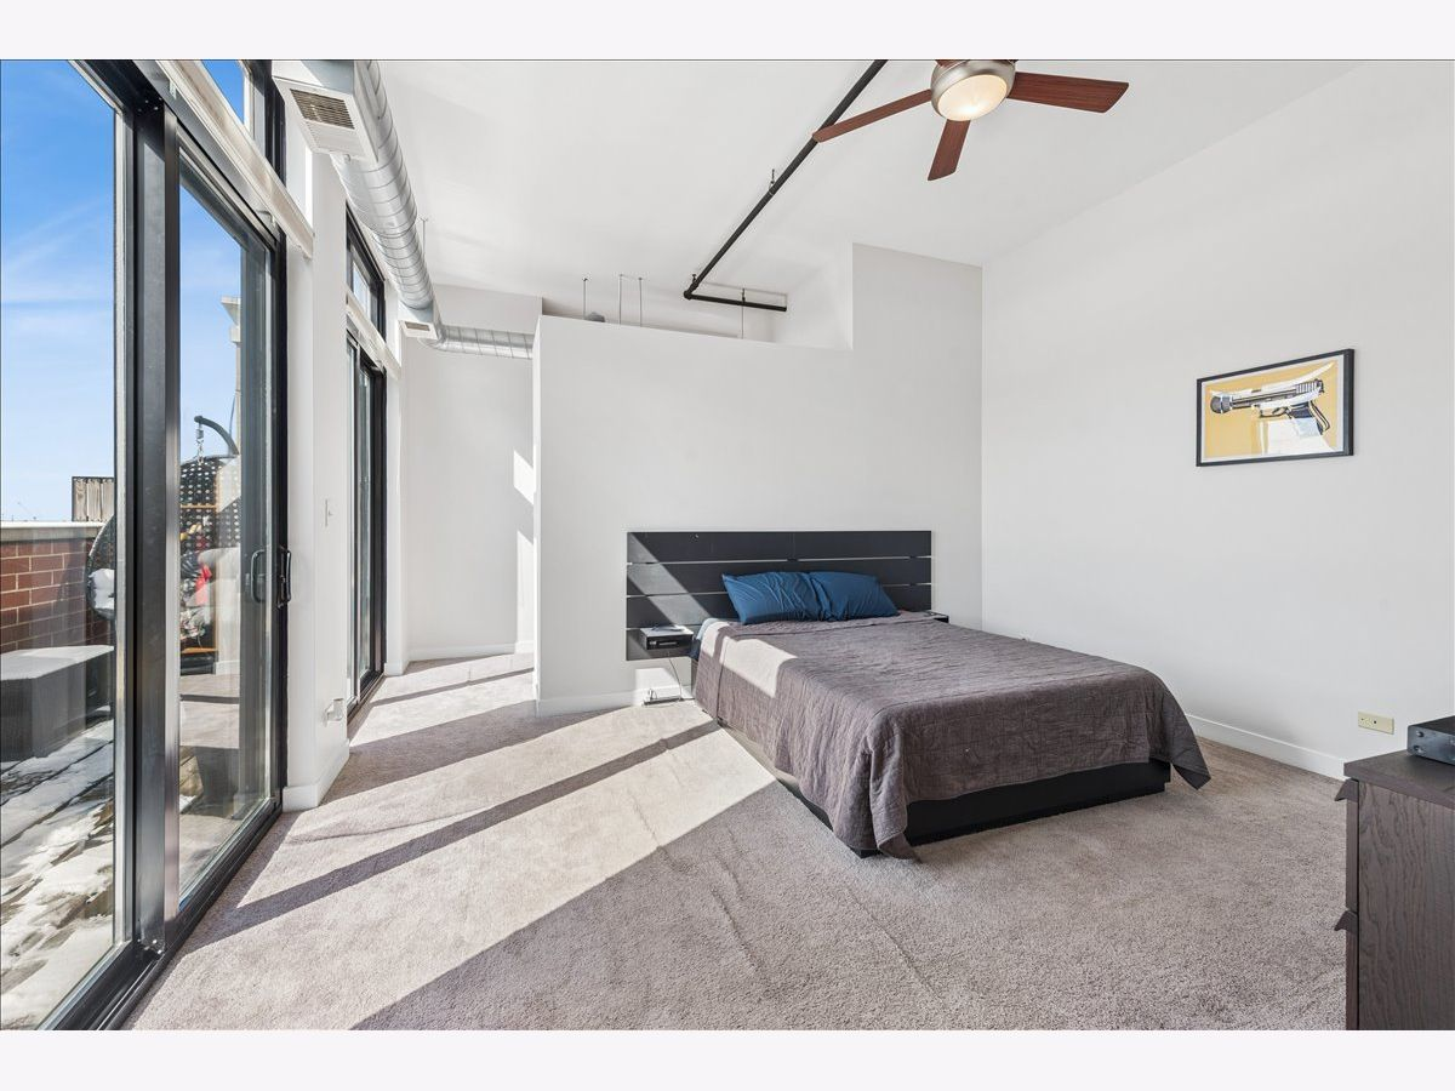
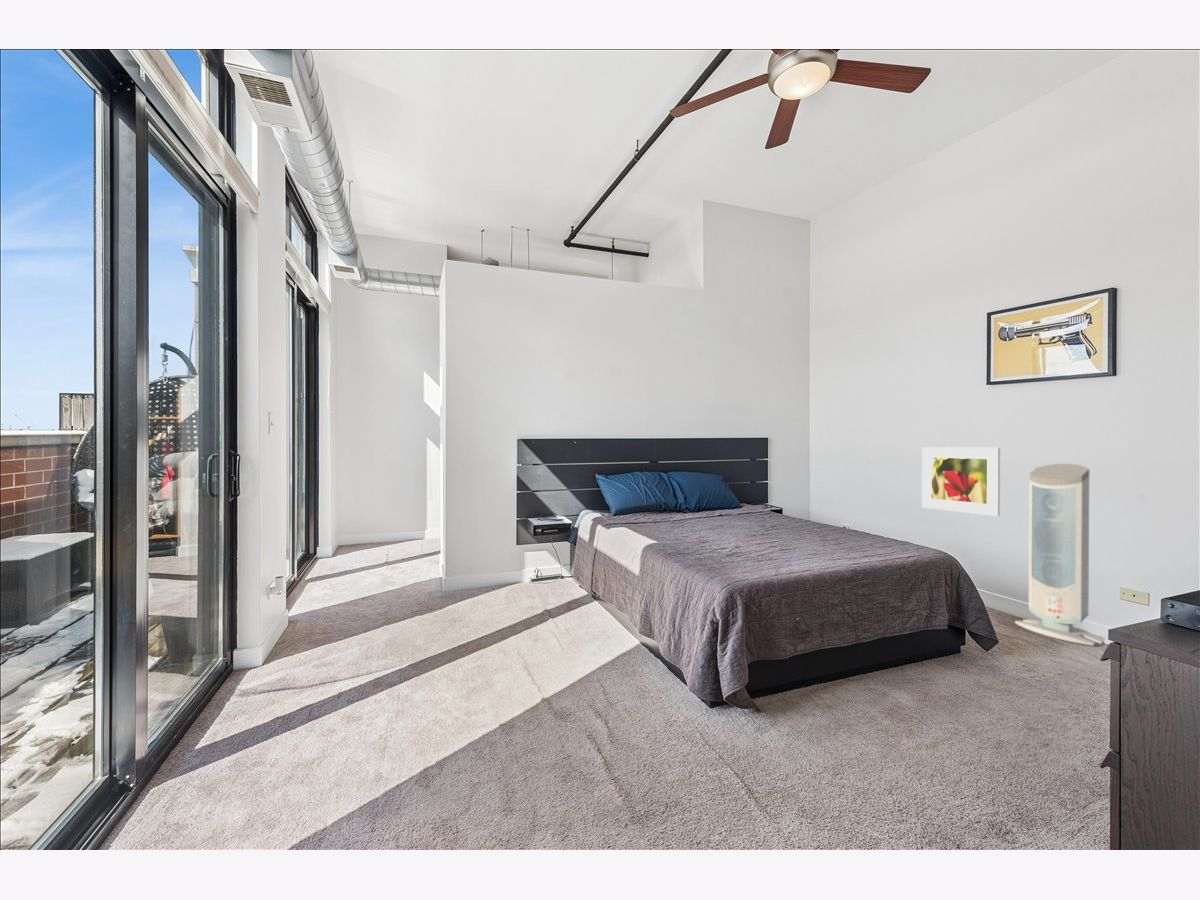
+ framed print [921,447,1001,517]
+ air purifier [1014,463,1106,647]
